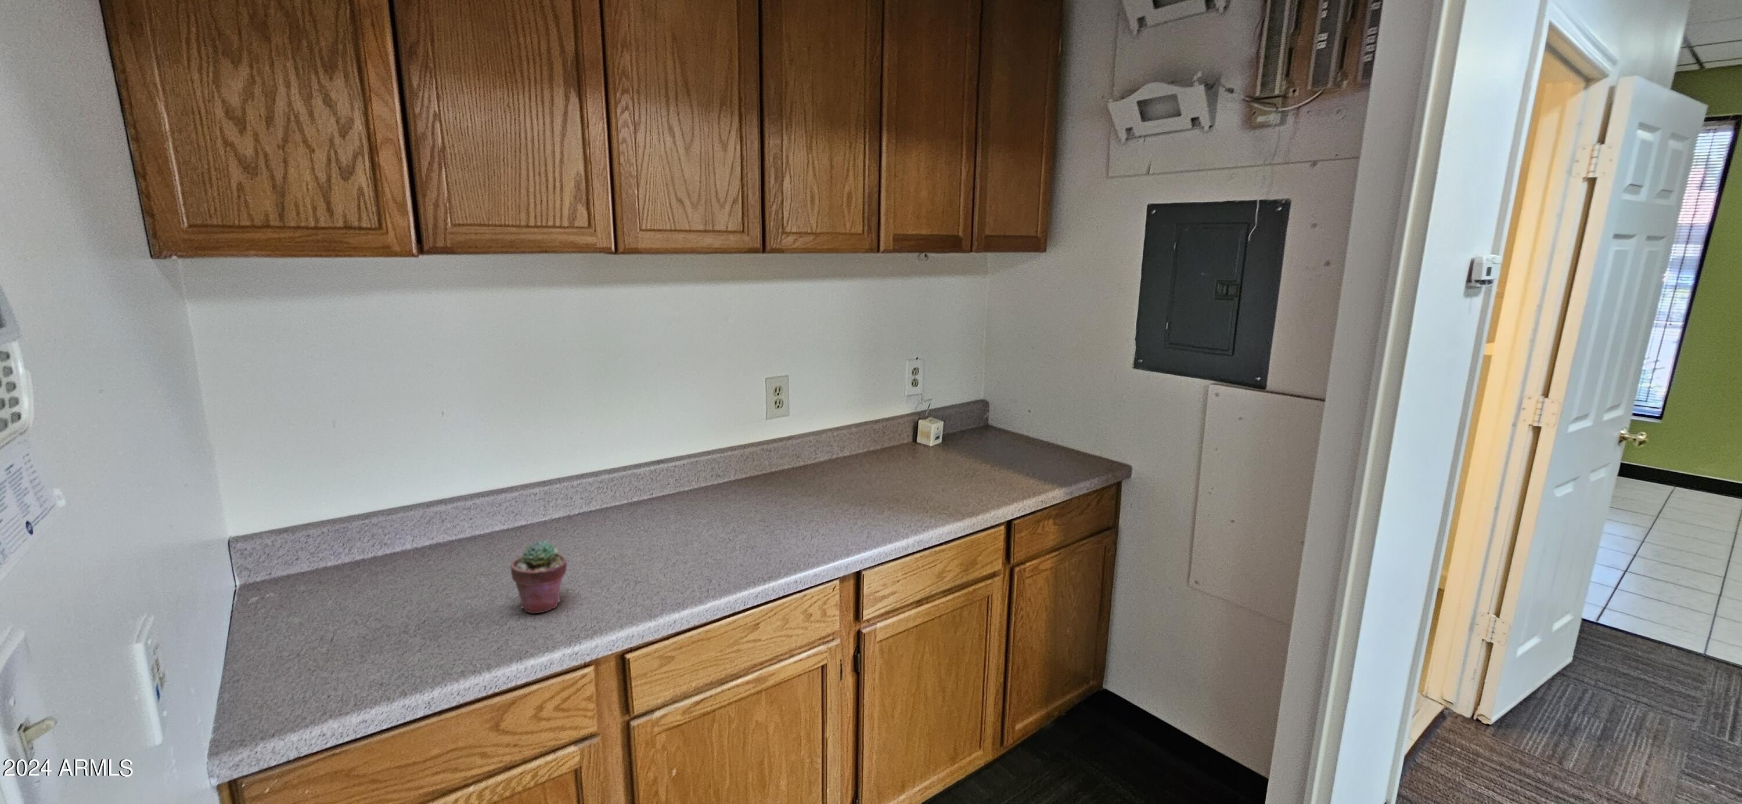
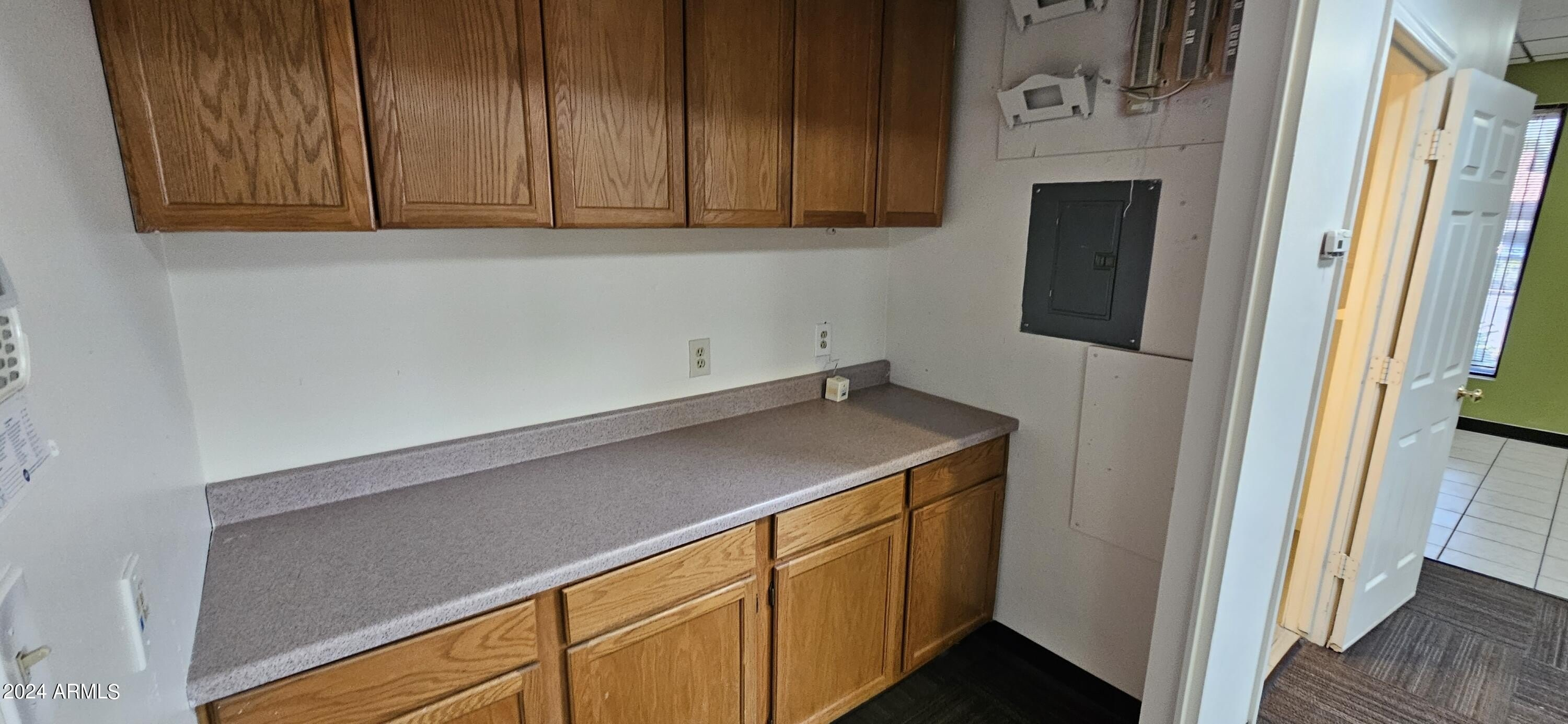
- potted succulent [510,540,568,614]
